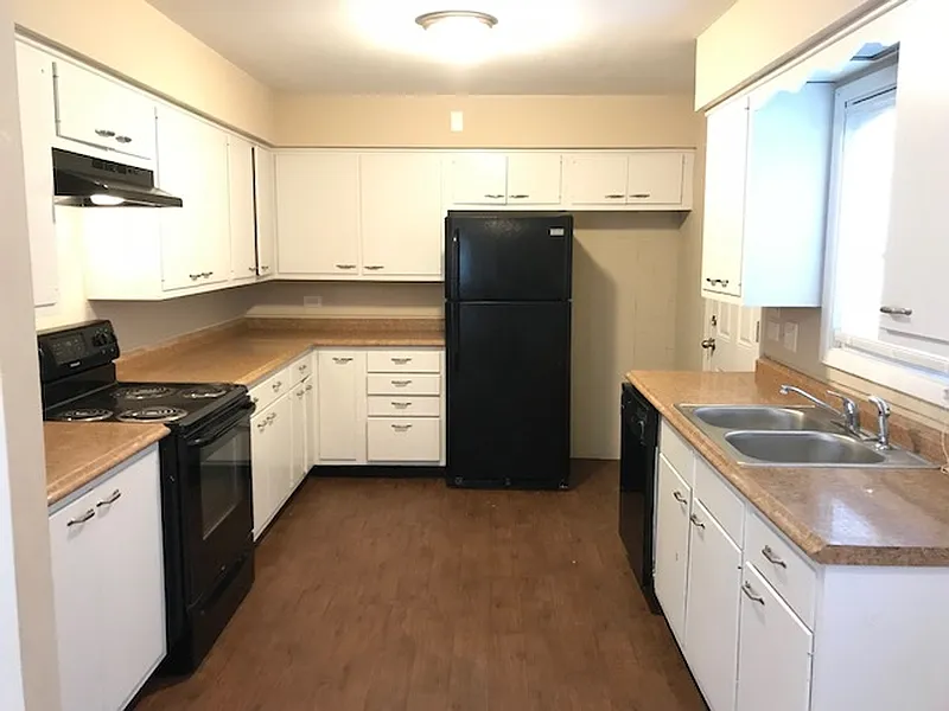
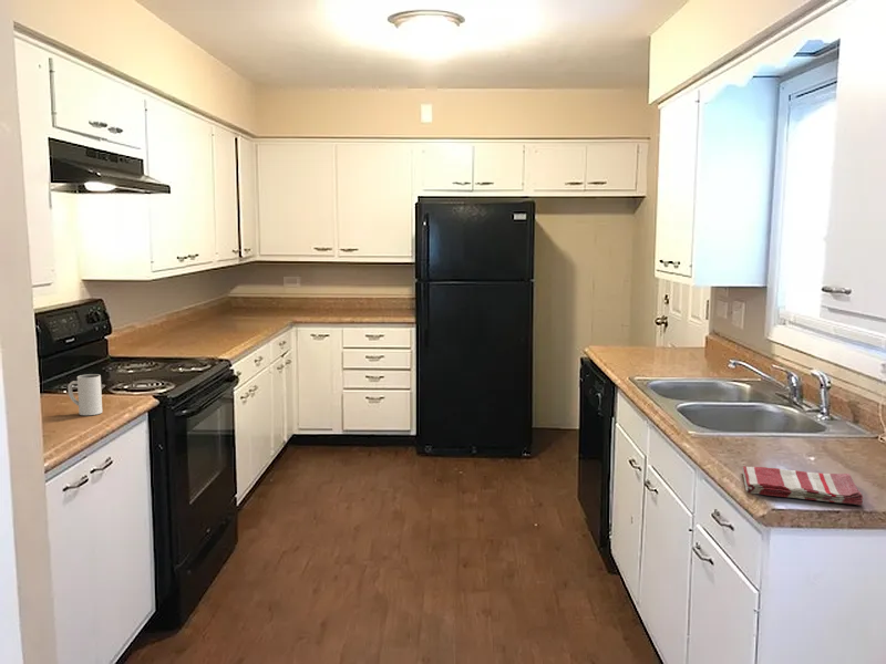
+ dish towel [741,465,864,506]
+ mug [68,373,103,416]
